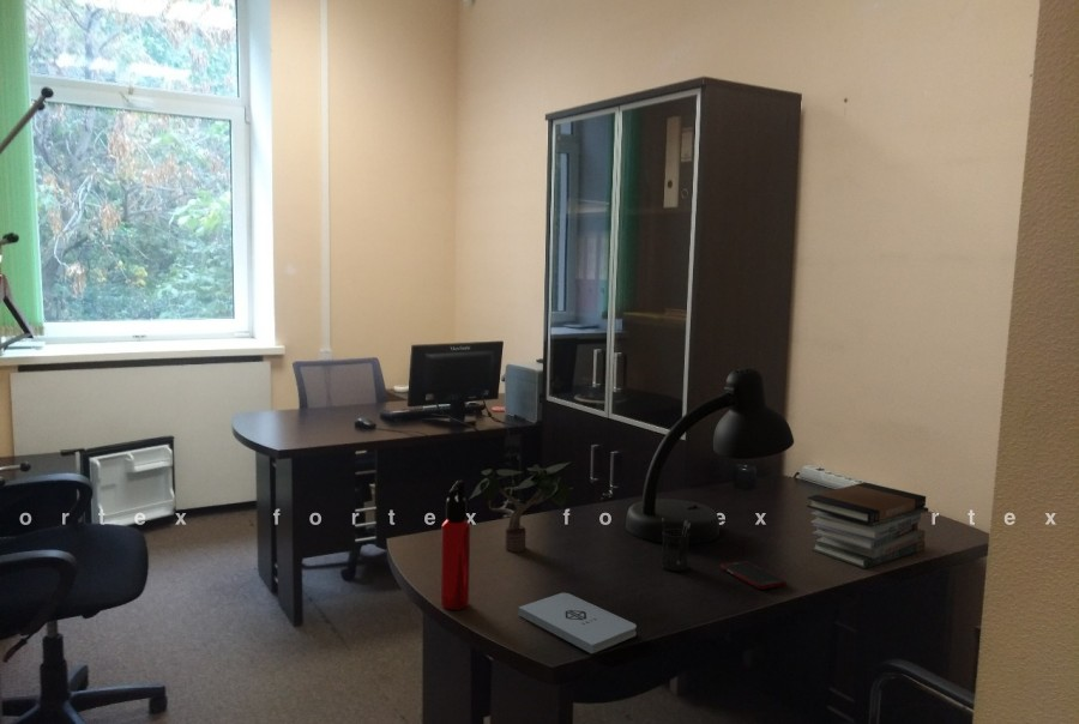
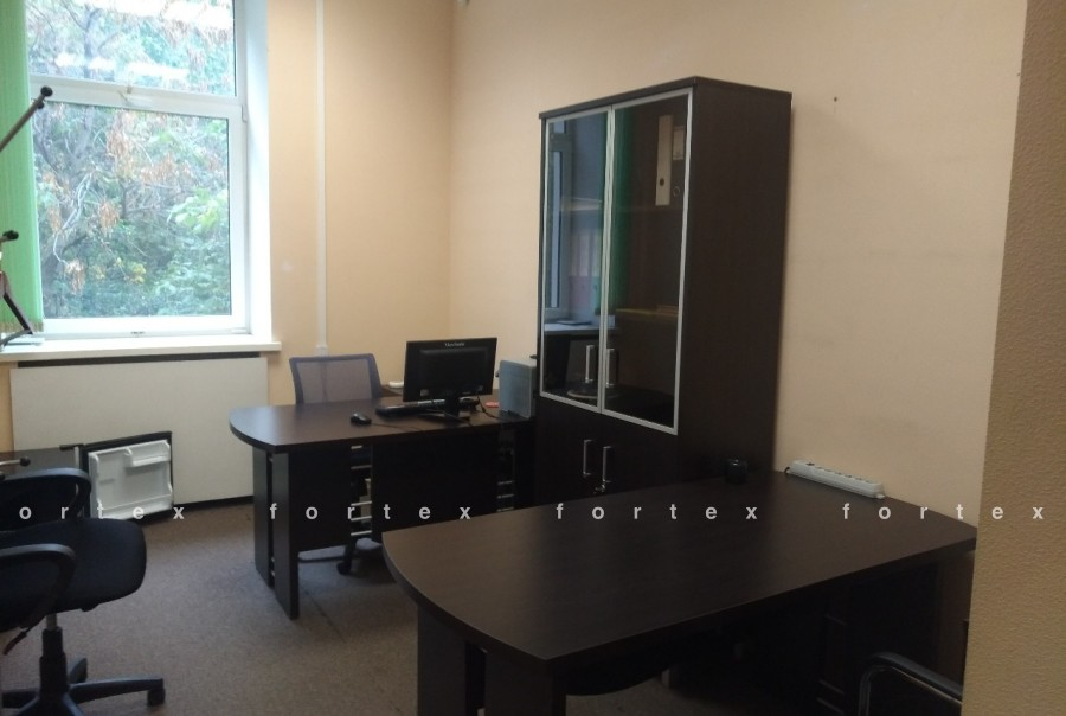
- pencil holder [661,519,691,573]
- desk lamp [625,367,795,545]
- potted plant [468,461,575,553]
- cell phone [719,560,788,591]
- notepad [517,592,638,654]
- water bottle [440,479,471,611]
- book stack [806,481,929,569]
